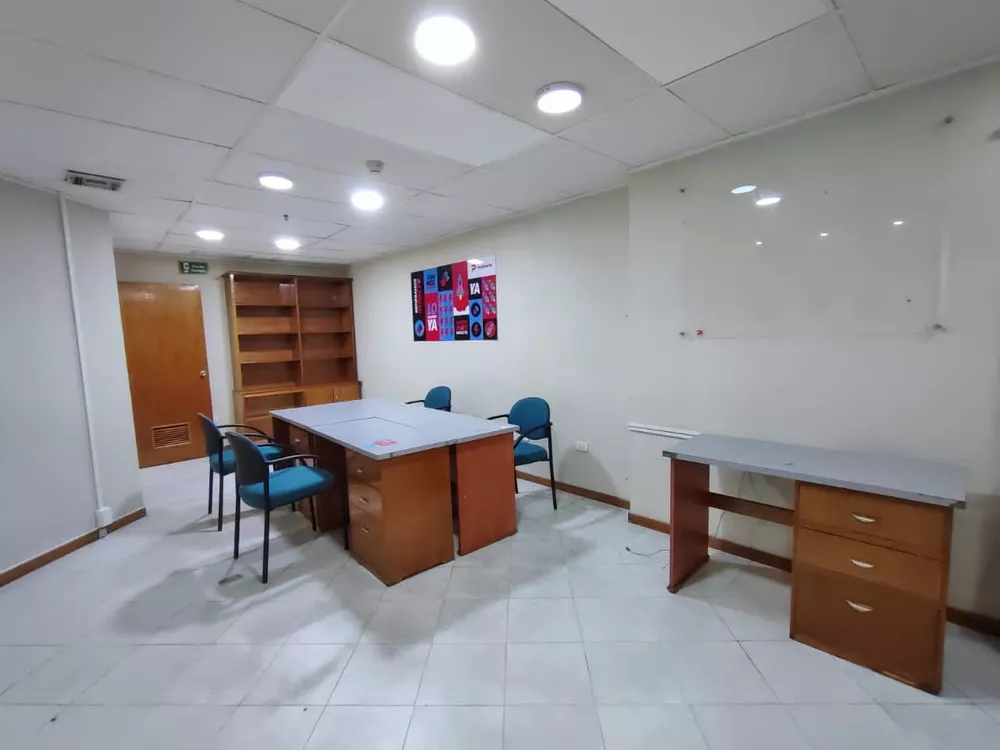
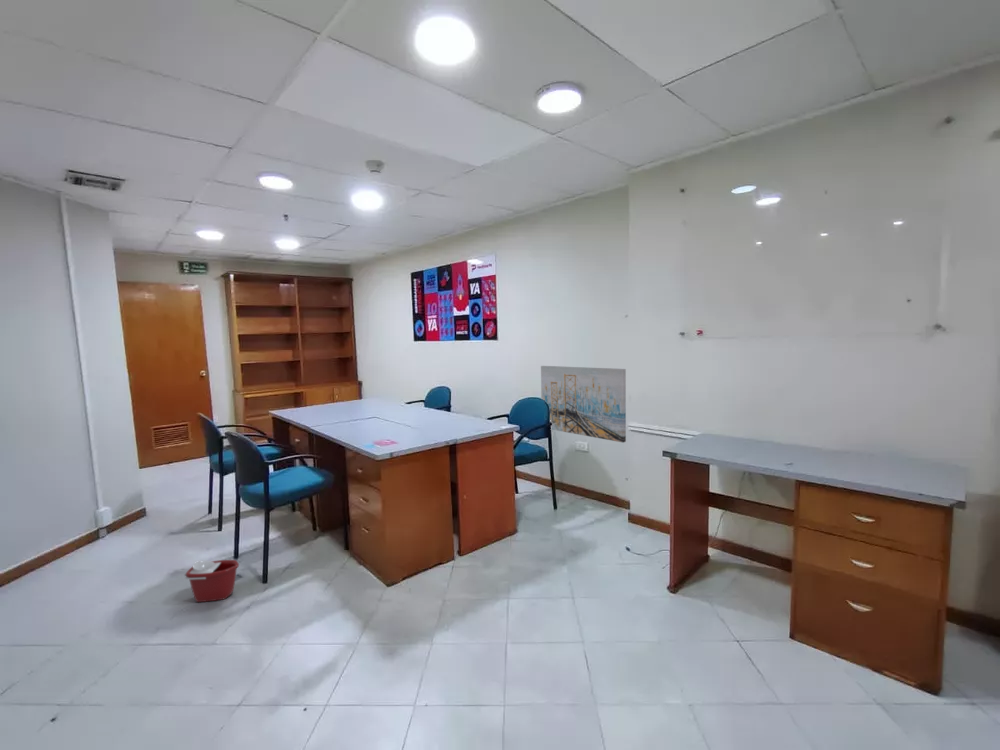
+ bucket [183,559,240,603]
+ wall art [540,365,627,444]
